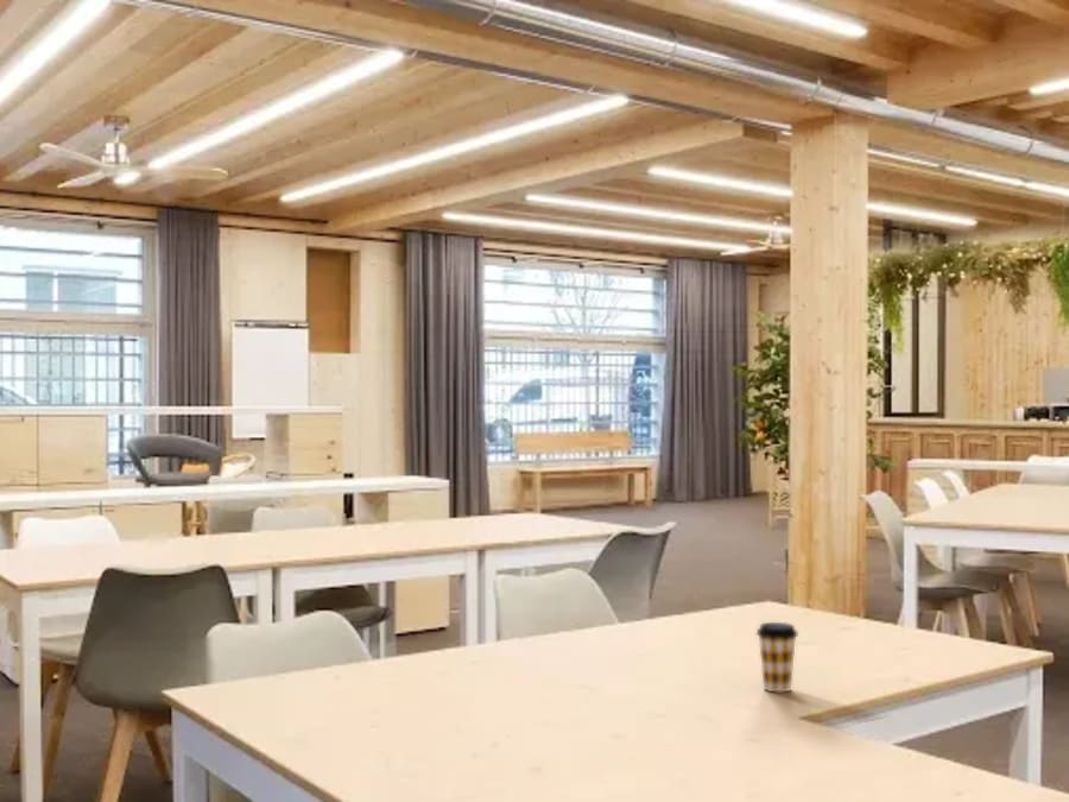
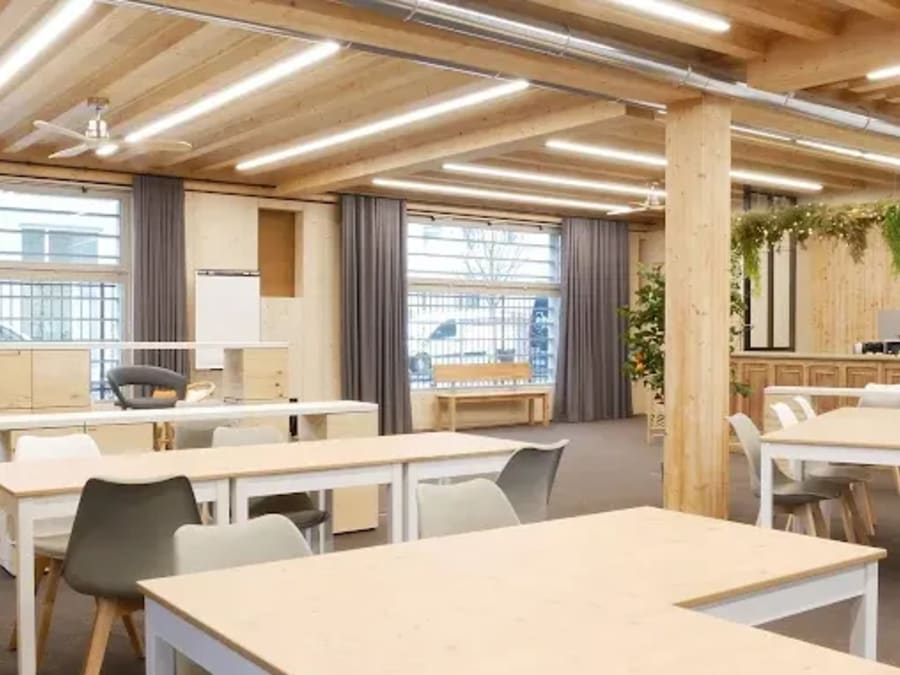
- coffee cup [755,621,799,693]
